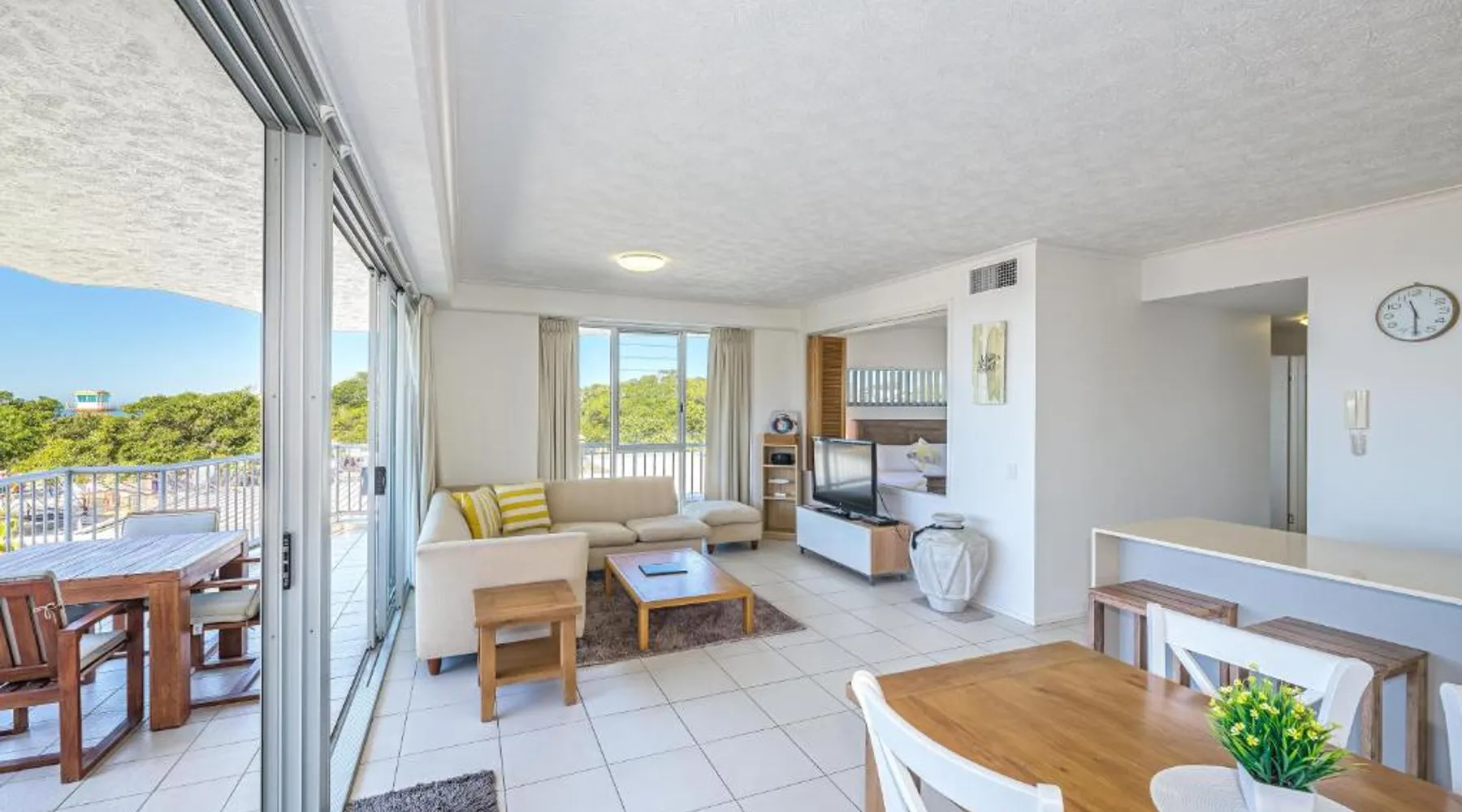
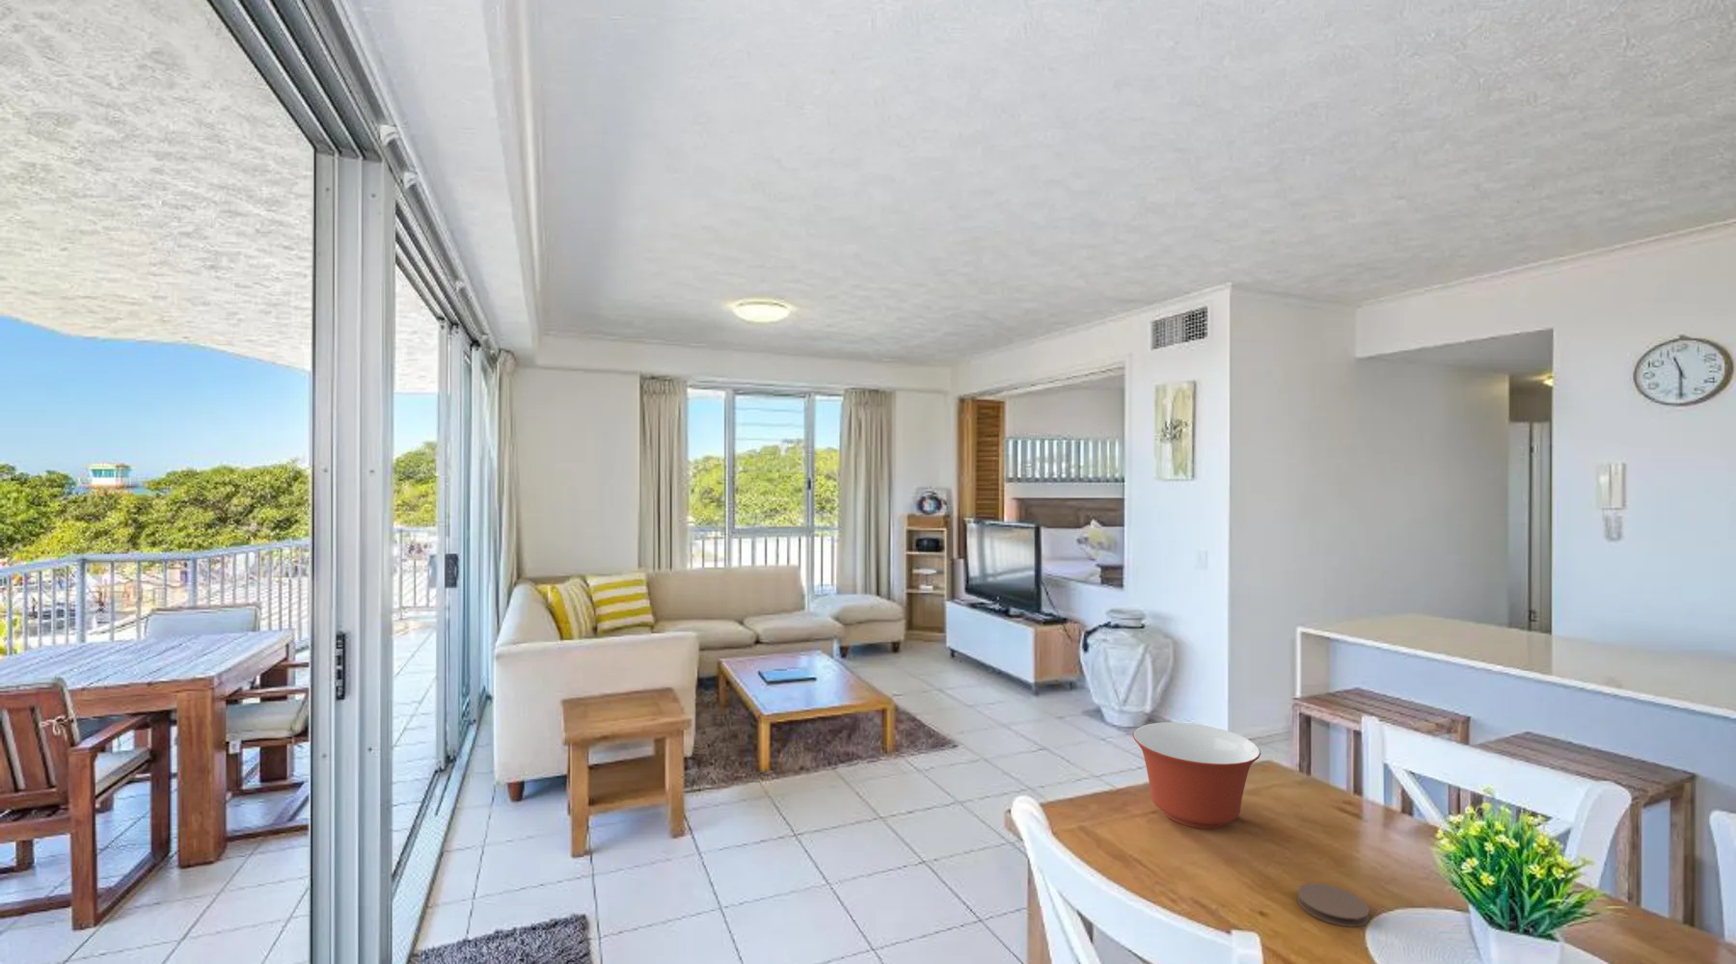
+ coaster [1297,882,1370,928]
+ mixing bowl [1133,721,1261,830]
